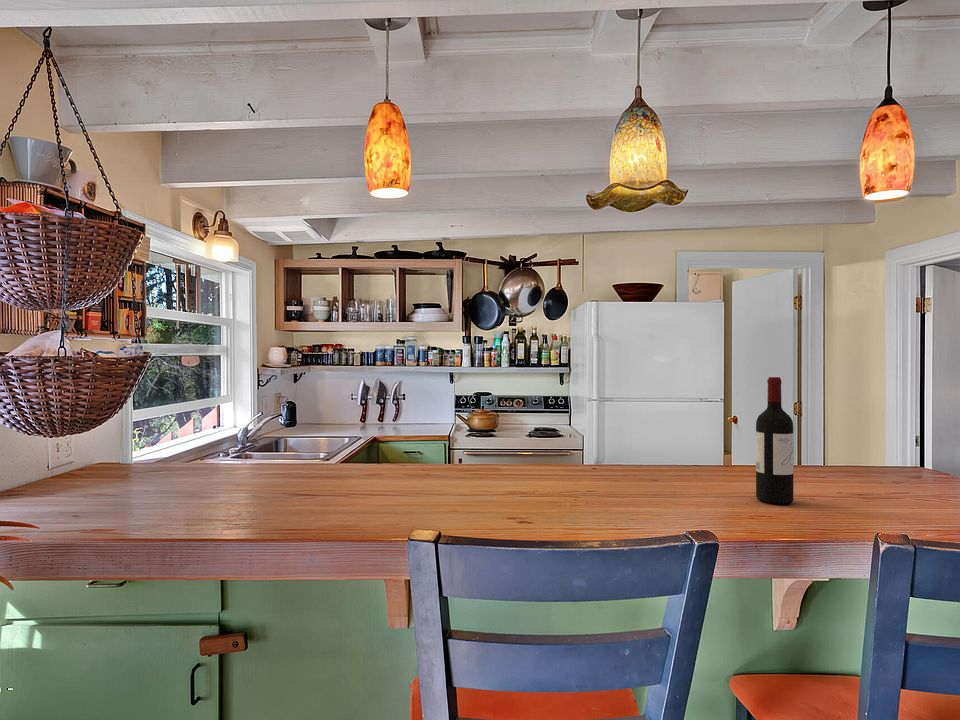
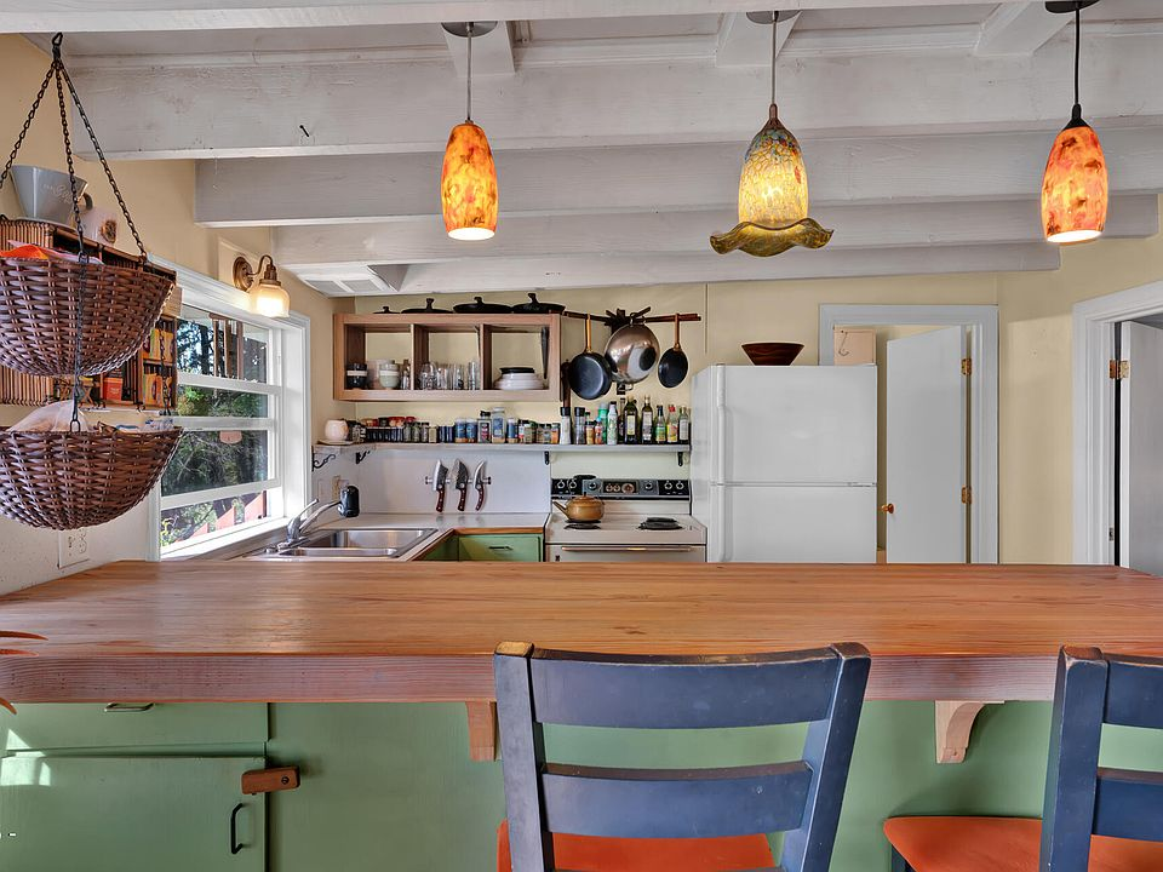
- wine bottle [755,376,794,505]
